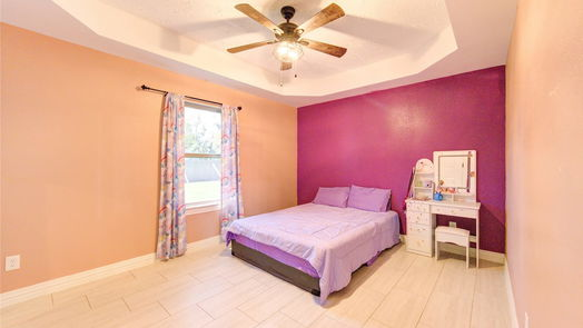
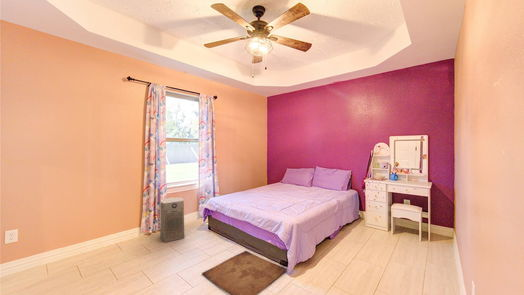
+ rug [201,250,288,295]
+ fan [159,196,185,243]
